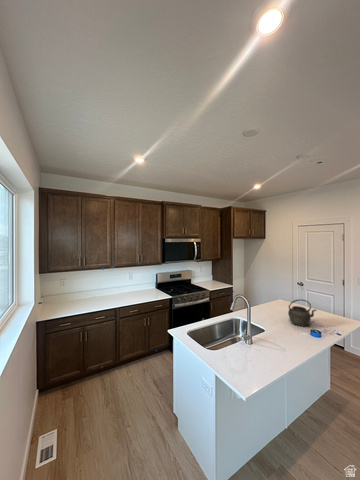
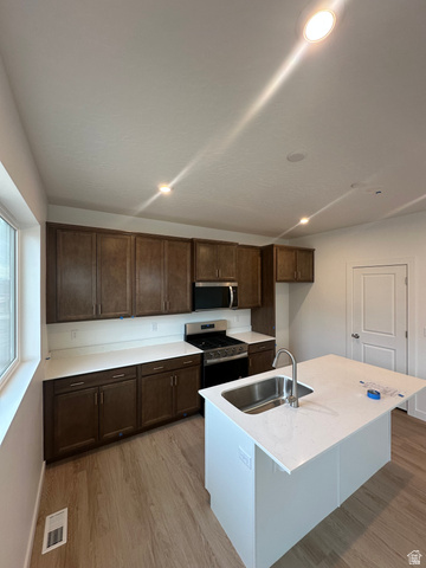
- kettle [287,298,318,328]
